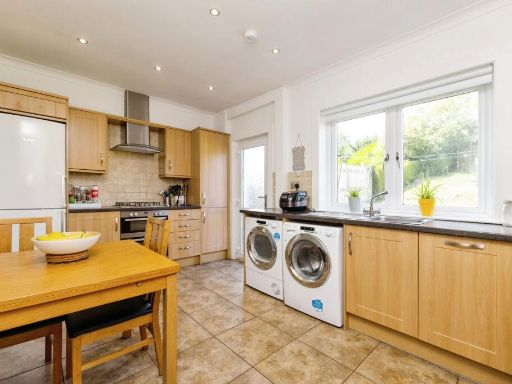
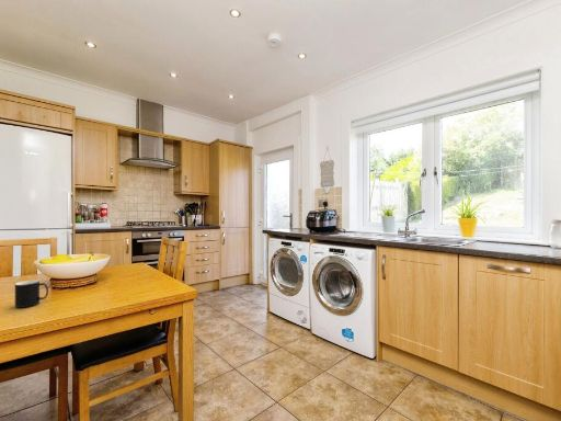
+ cup [14,280,49,309]
